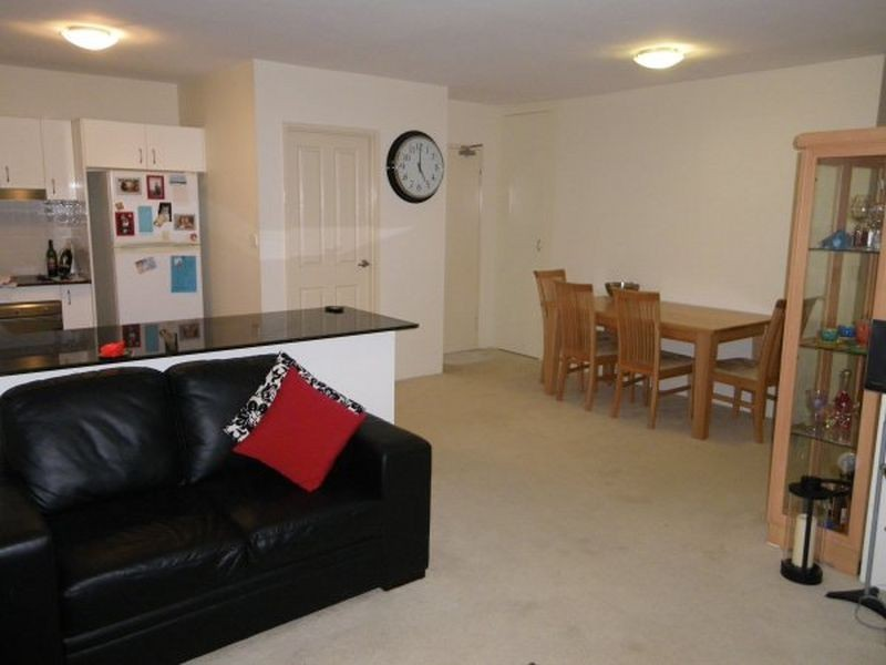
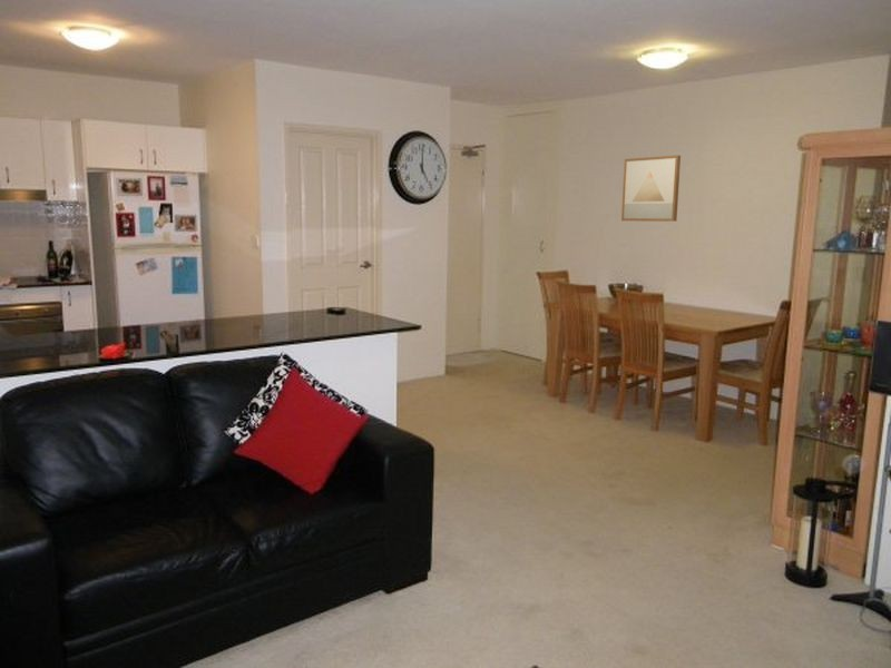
+ wall art [620,154,682,223]
